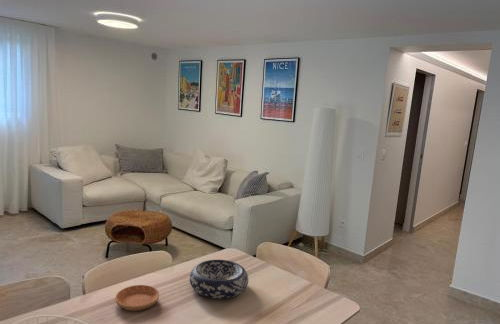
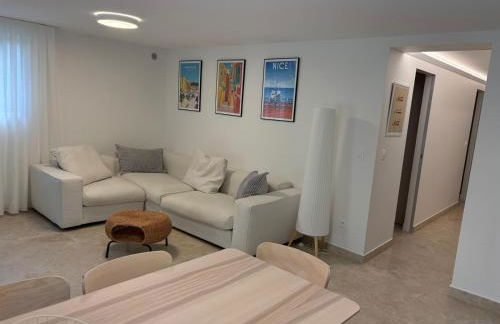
- decorative bowl [189,259,249,300]
- saucer [114,284,160,312]
